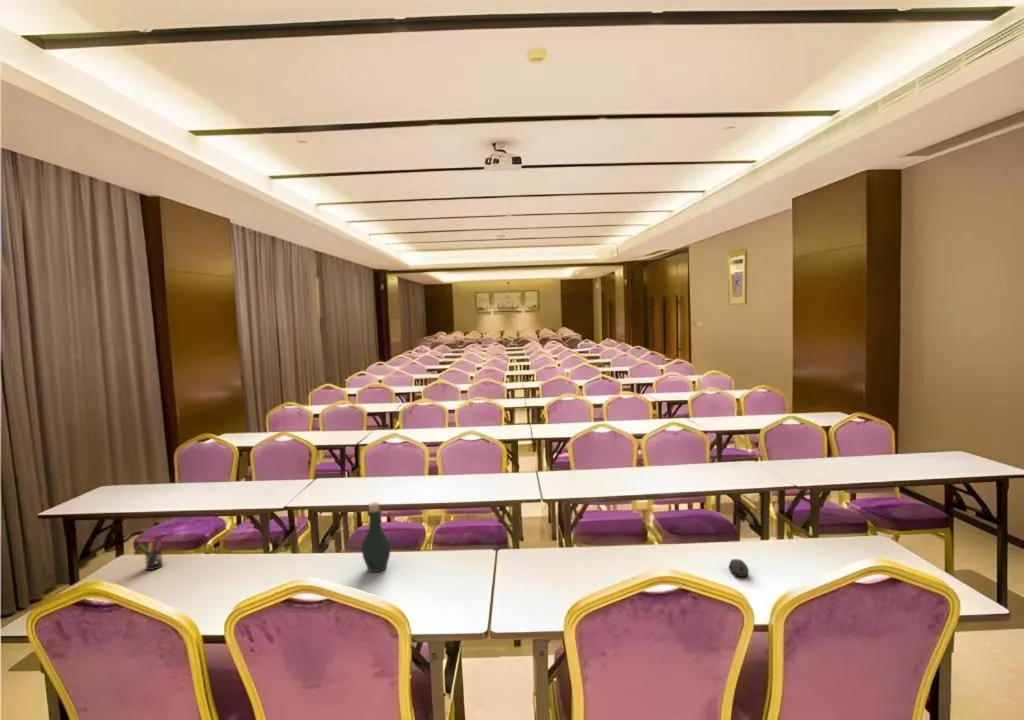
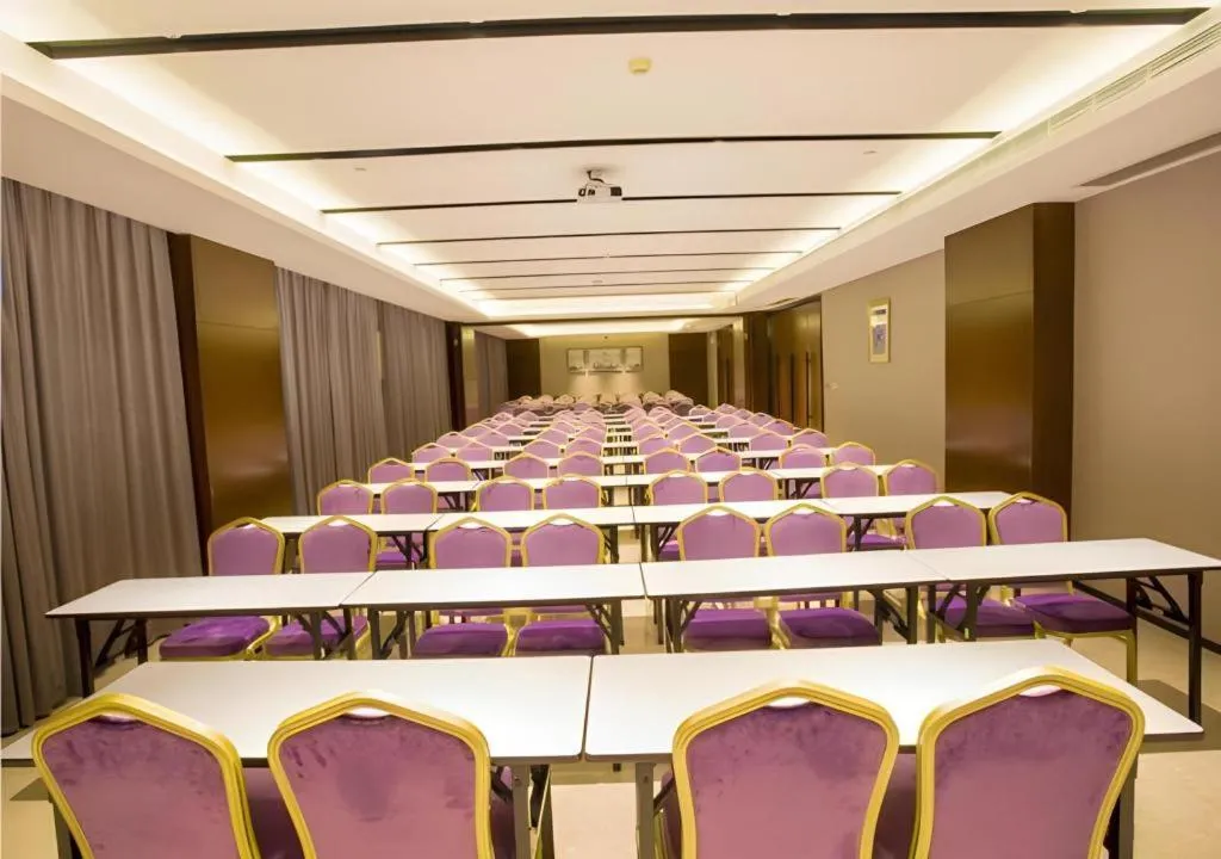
- computer mouse [728,558,750,578]
- pen holder [138,533,164,571]
- bottle [360,502,392,573]
